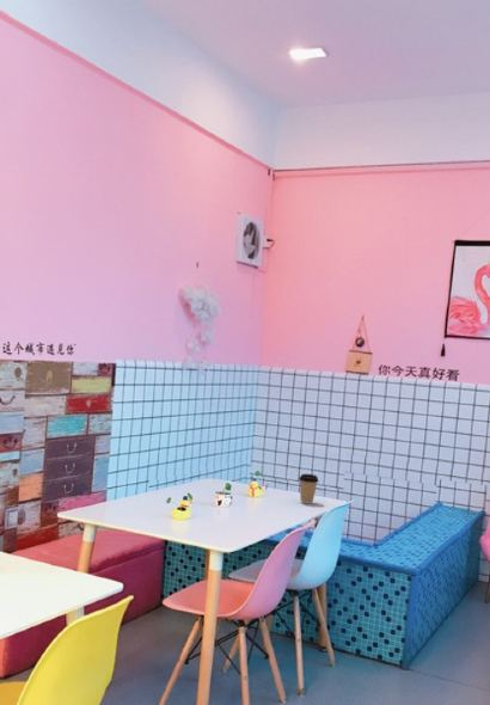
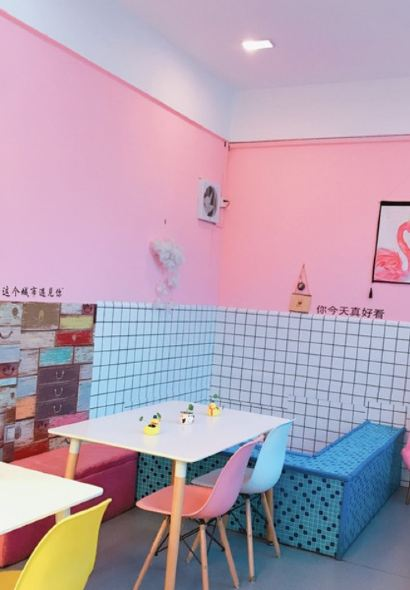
- coffee cup [298,473,320,504]
